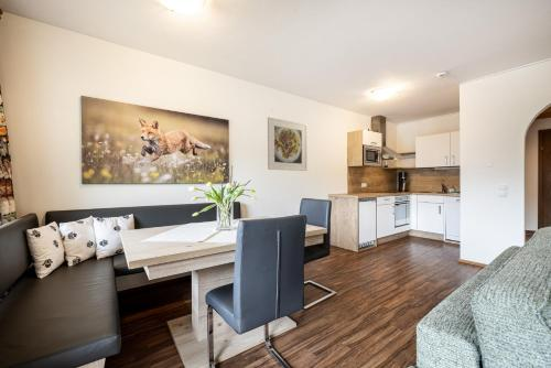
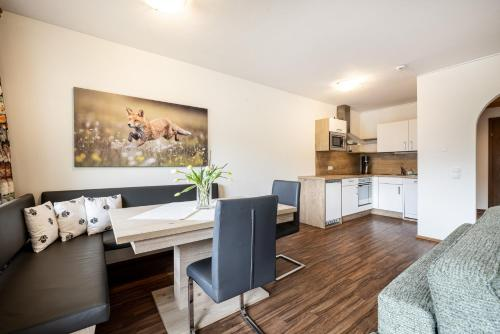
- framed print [267,116,309,172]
